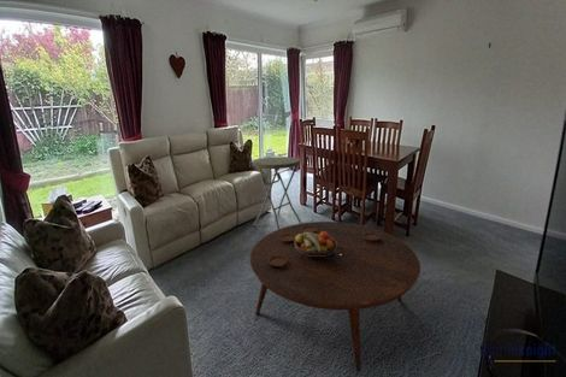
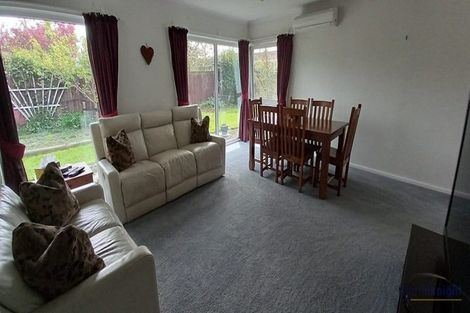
- coffee table [249,220,421,373]
- side table [252,155,302,230]
- fruit bowl [294,231,337,257]
